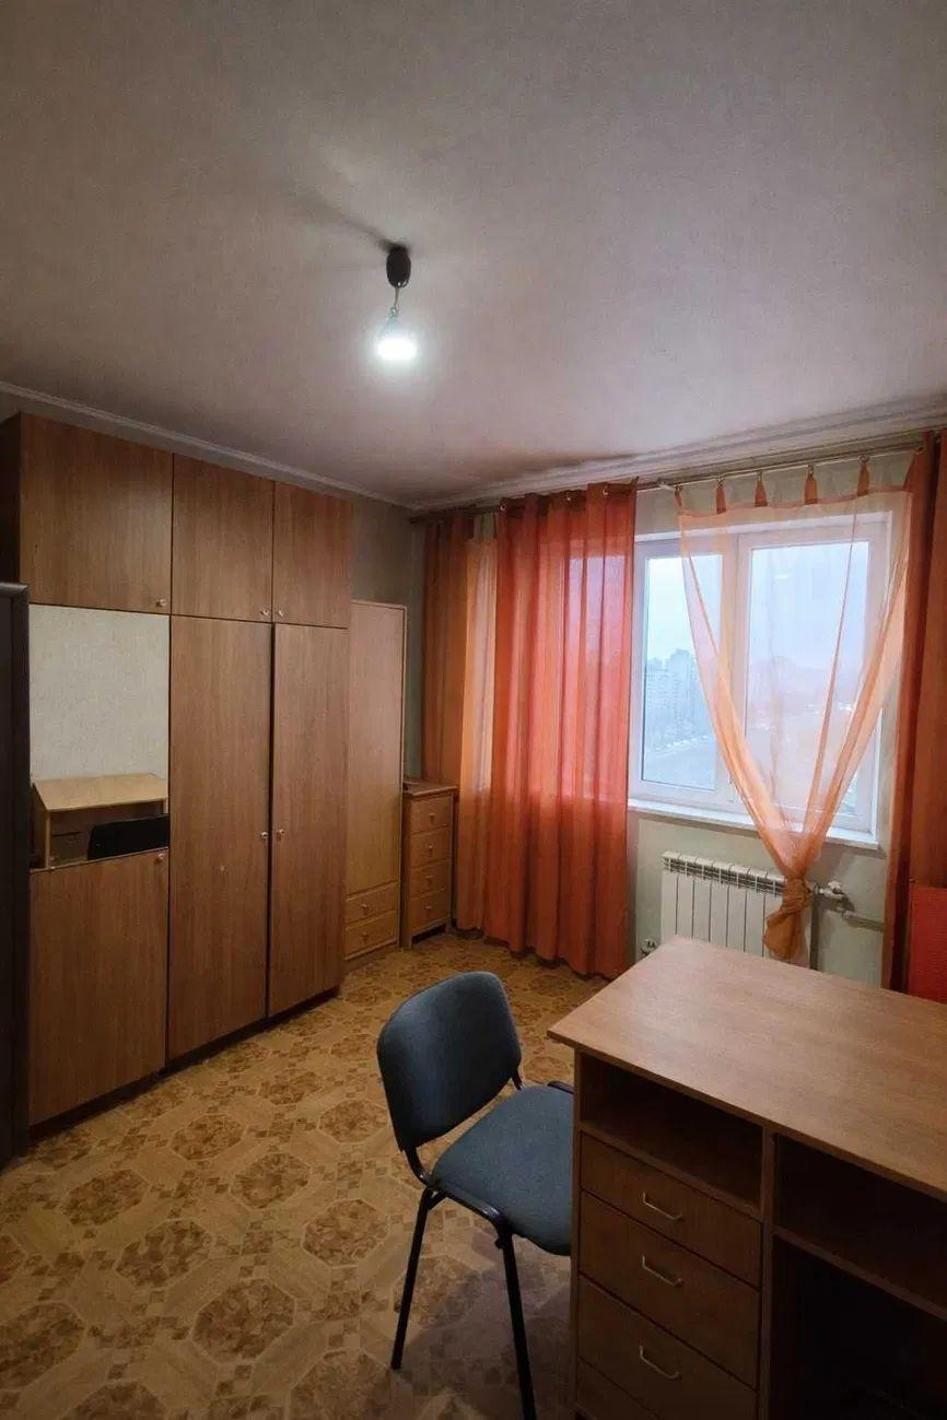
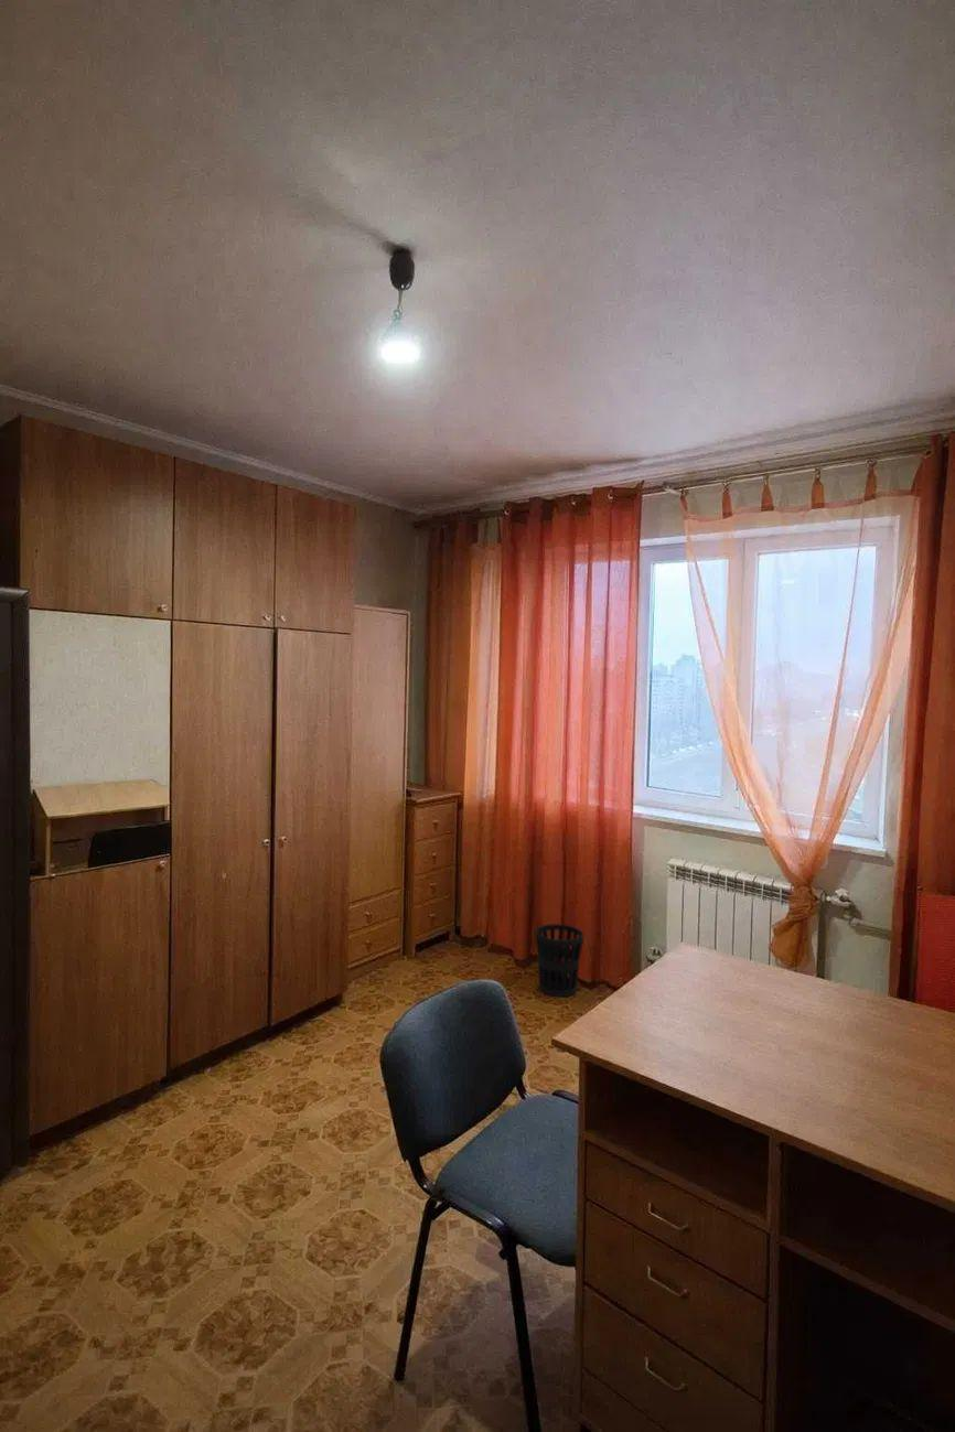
+ wastebasket [534,923,584,998]
